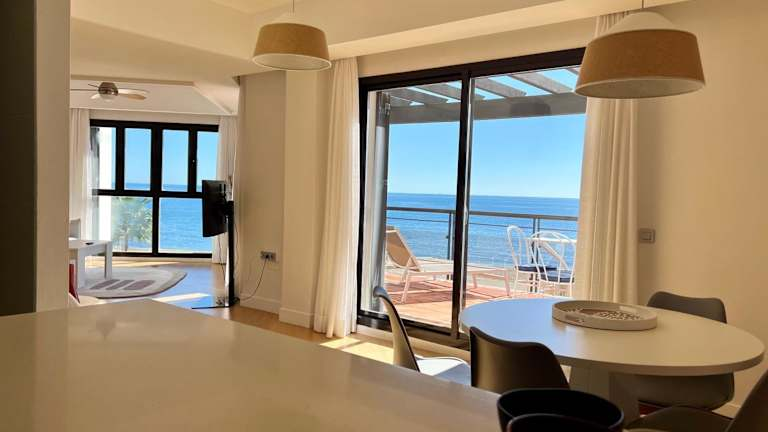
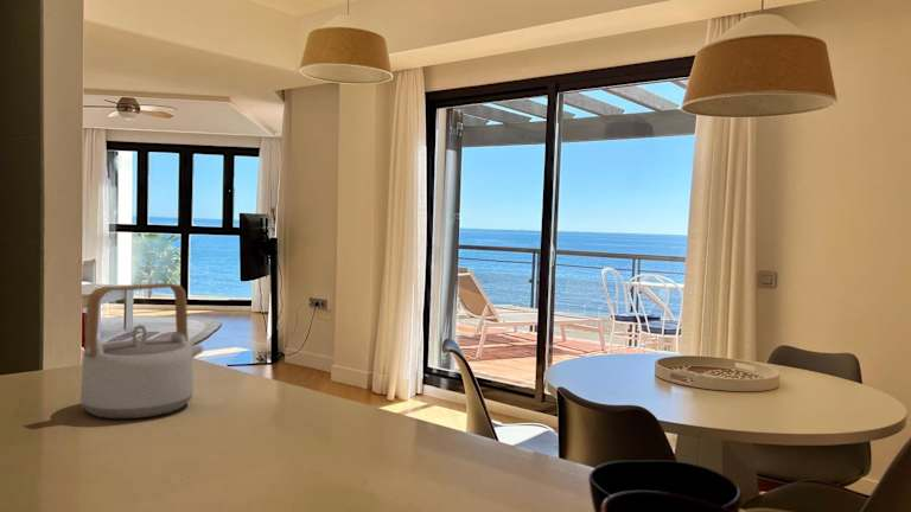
+ teapot [79,282,205,420]
